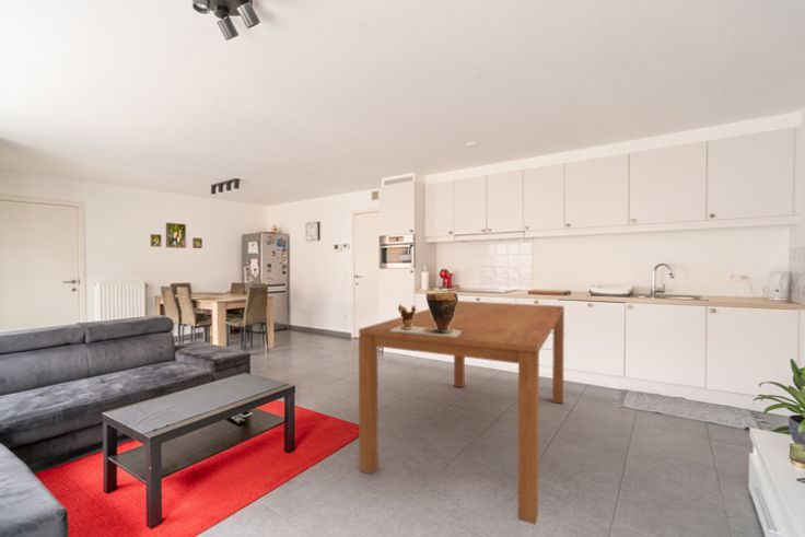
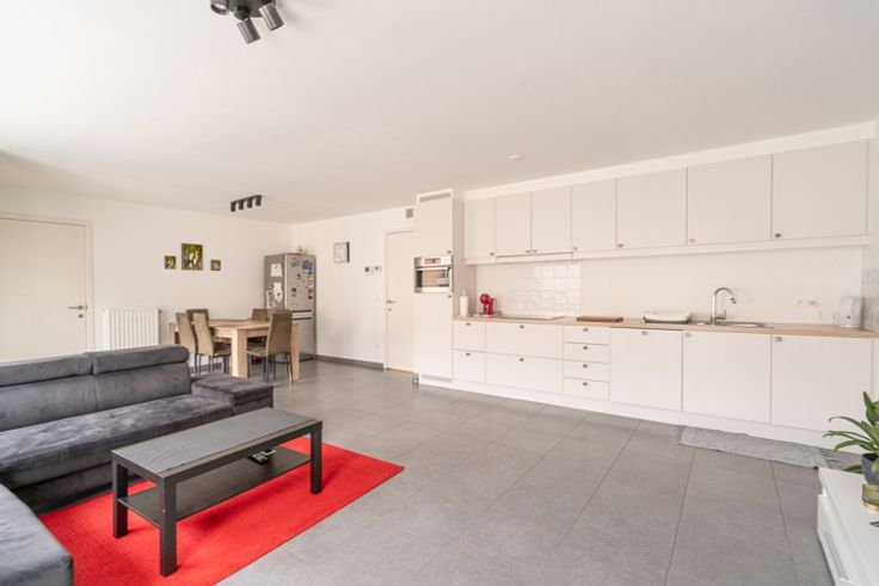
- clay pot [390,291,462,337]
- dining table [358,300,565,526]
